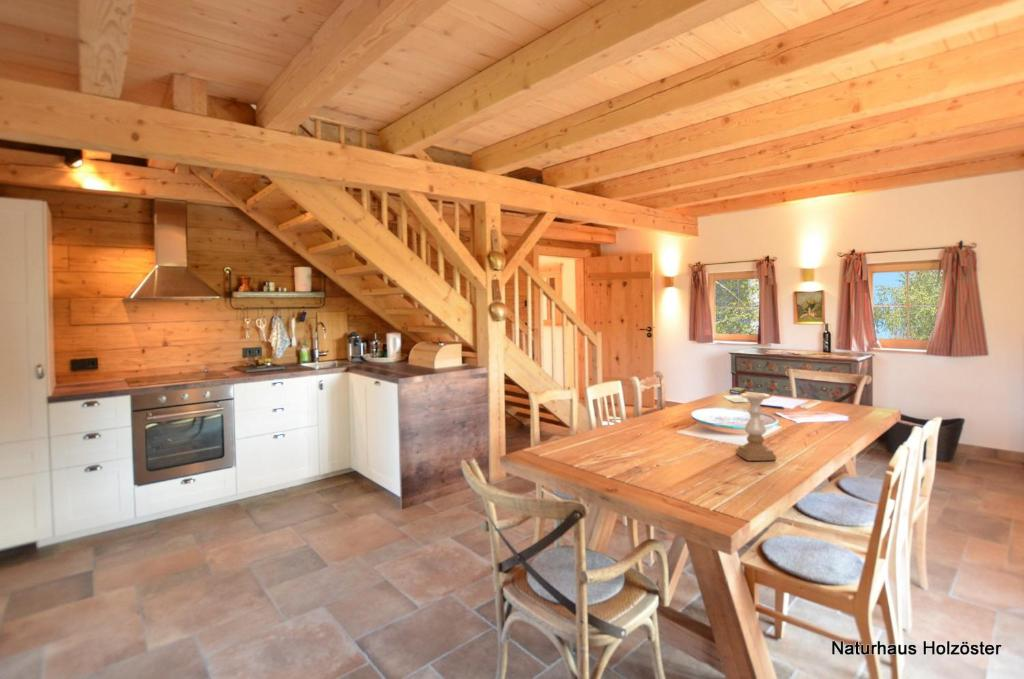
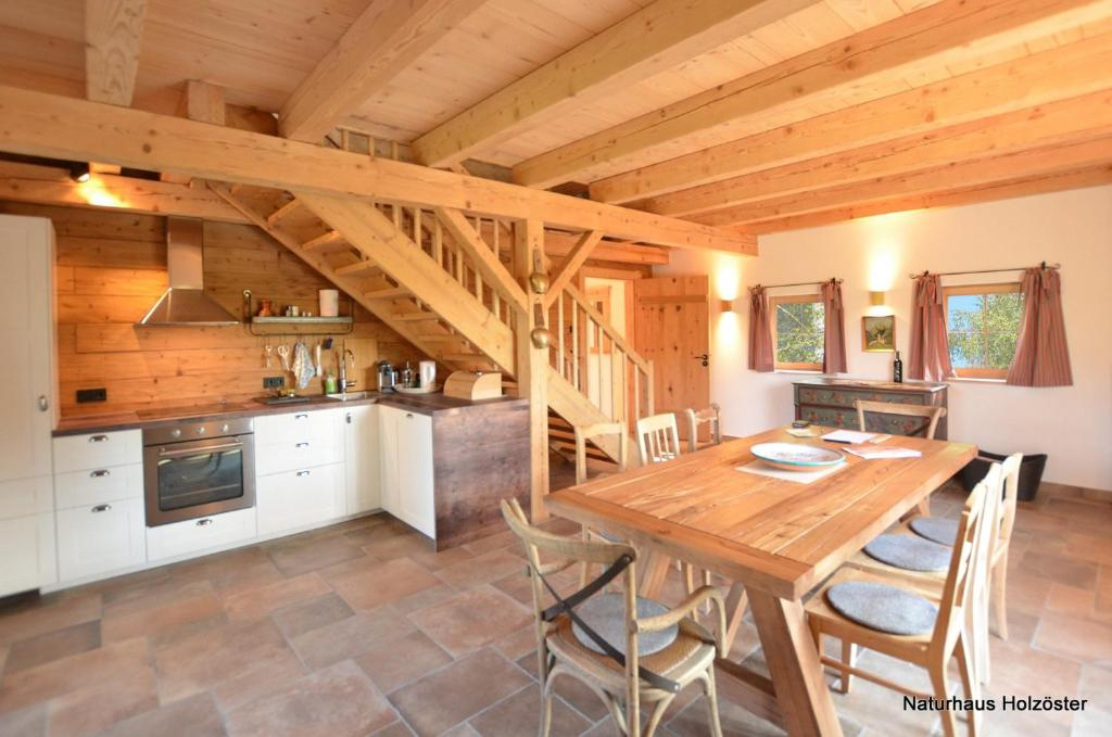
- candle holder [735,392,777,462]
